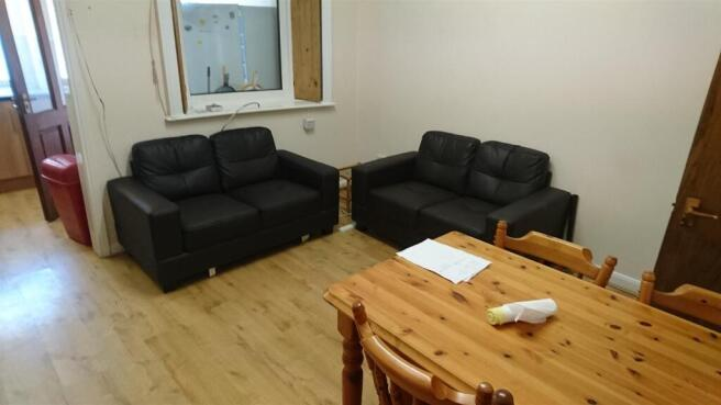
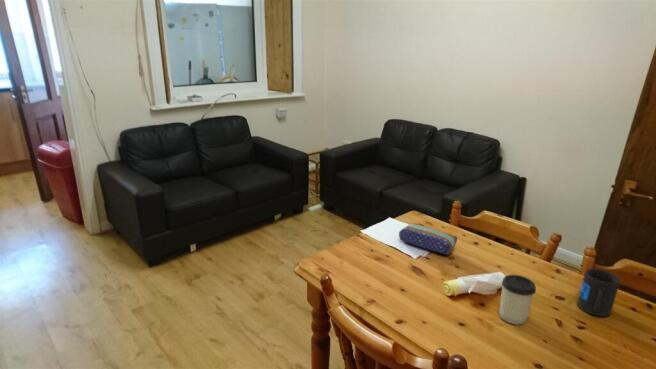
+ mug [577,268,620,317]
+ pencil case [398,222,458,256]
+ cup [498,274,537,326]
